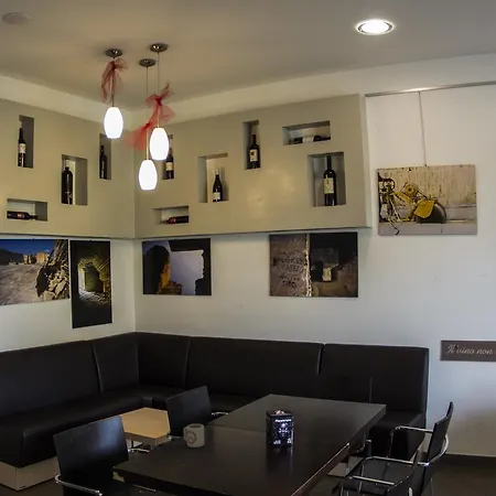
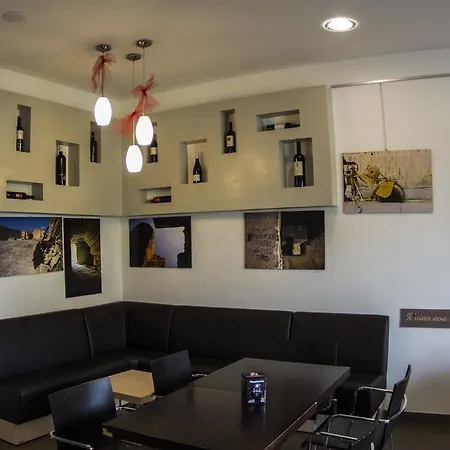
- cup [183,423,205,449]
